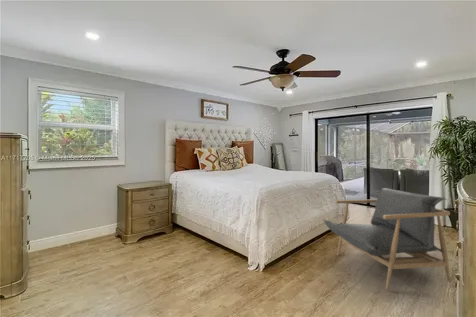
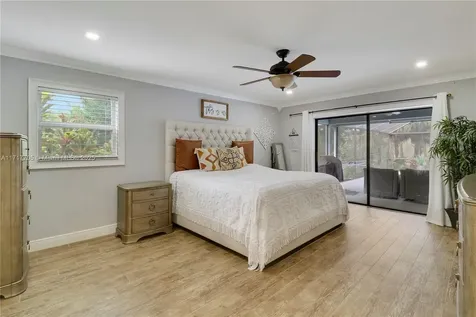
- armchair [322,187,451,290]
